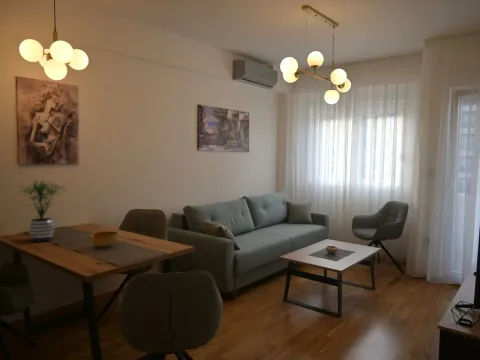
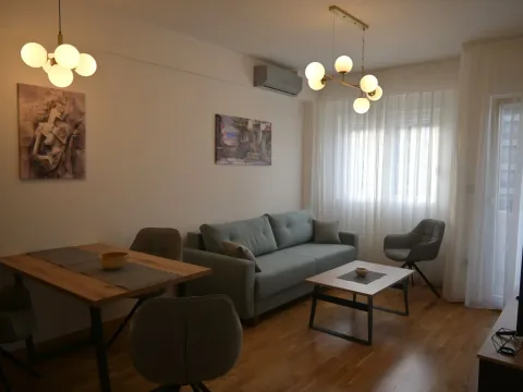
- potted plant [15,178,67,243]
